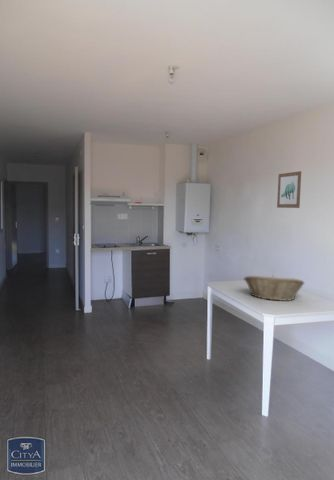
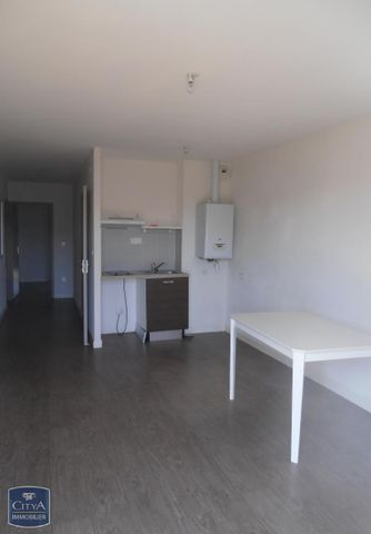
- wall art [276,170,302,209]
- fruit basket [243,275,305,302]
